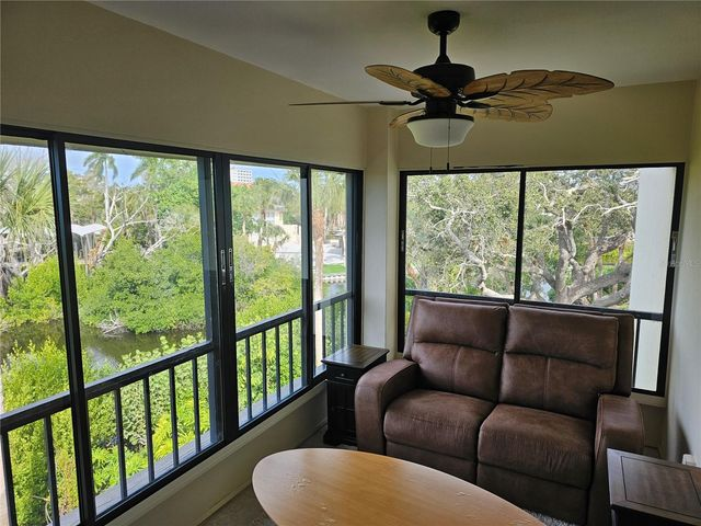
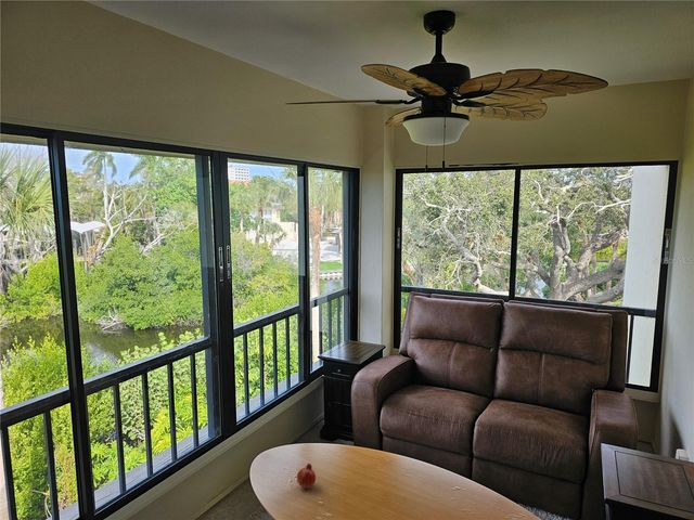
+ fruit [296,463,317,490]
